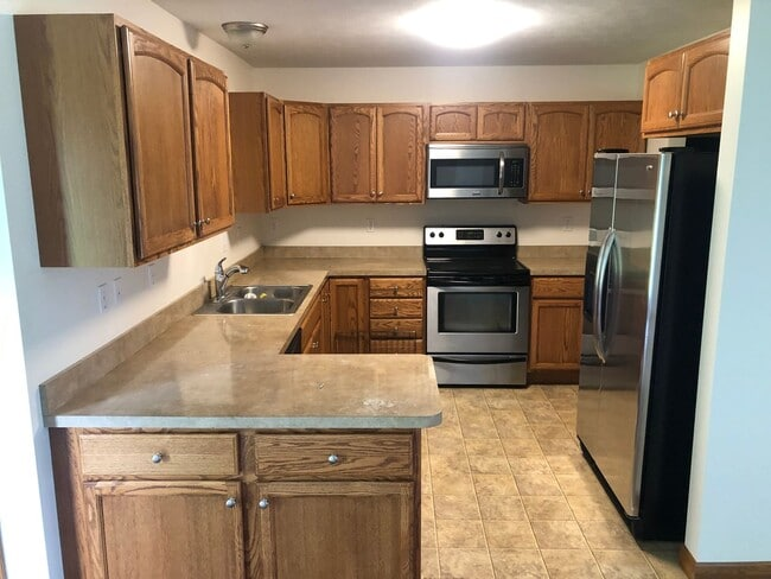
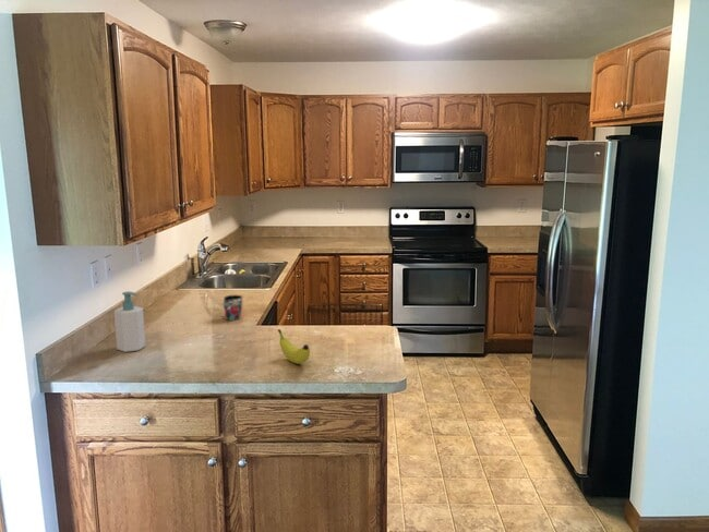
+ mug [223,294,244,322]
+ fruit [277,328,311,365]
+ soap bottle [113,290,146,353]
